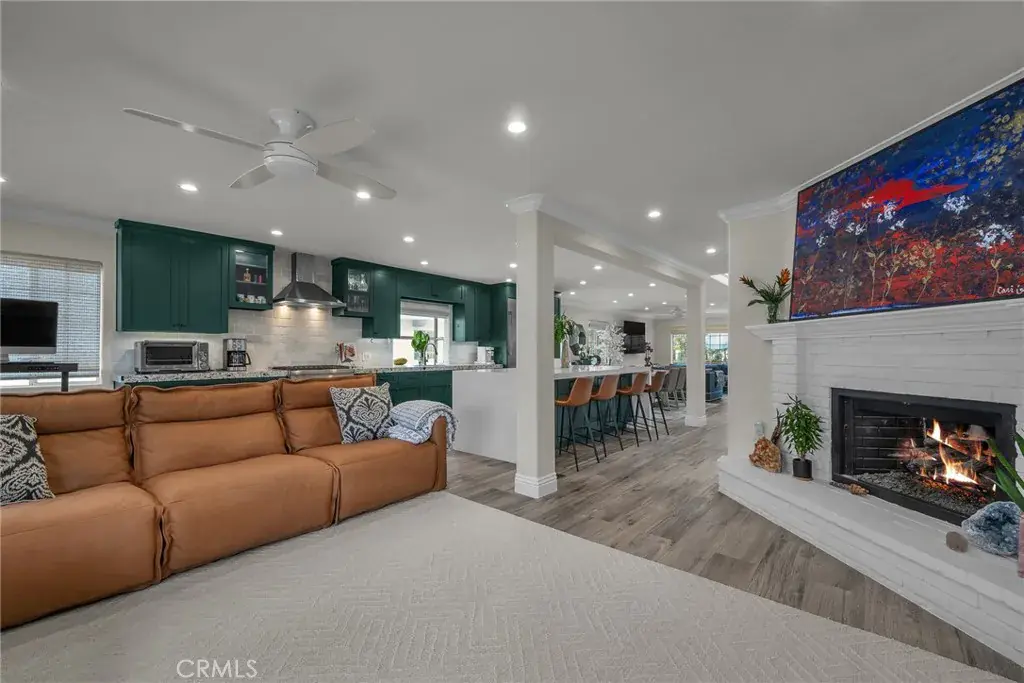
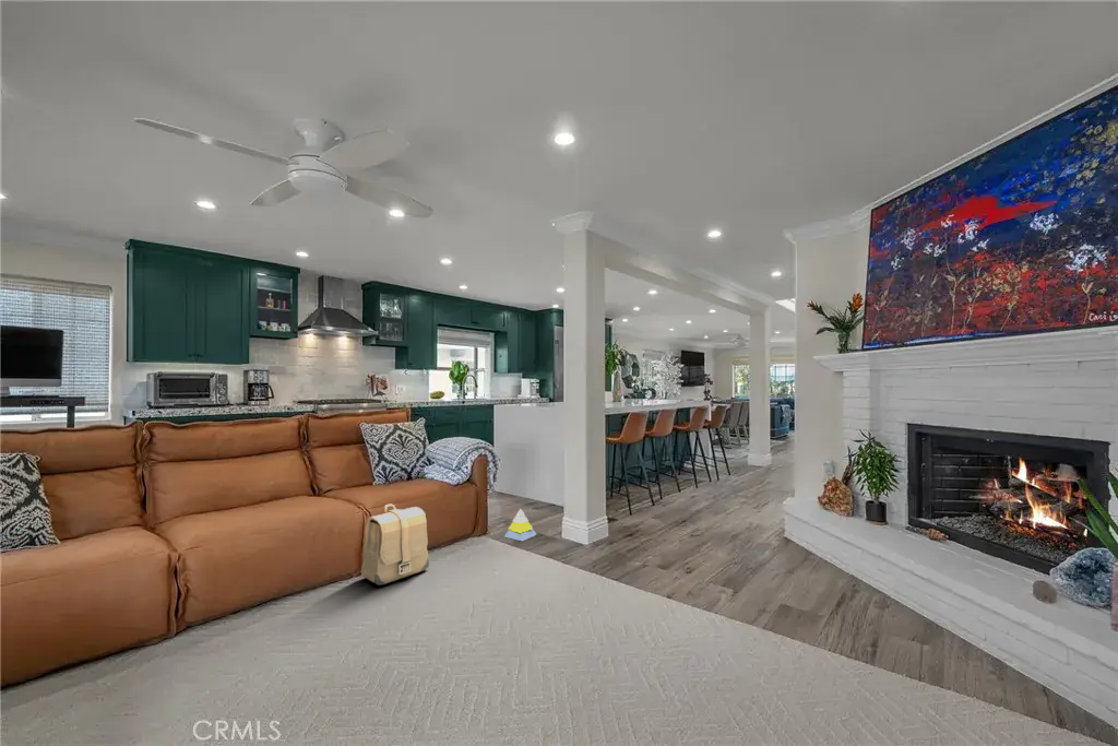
+ backpack [360,504,430,587]
+ stacking toy [503,508,537,542]
